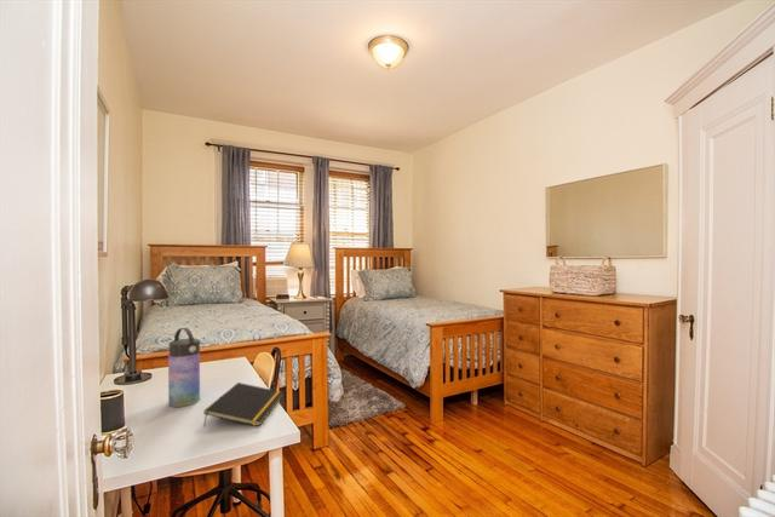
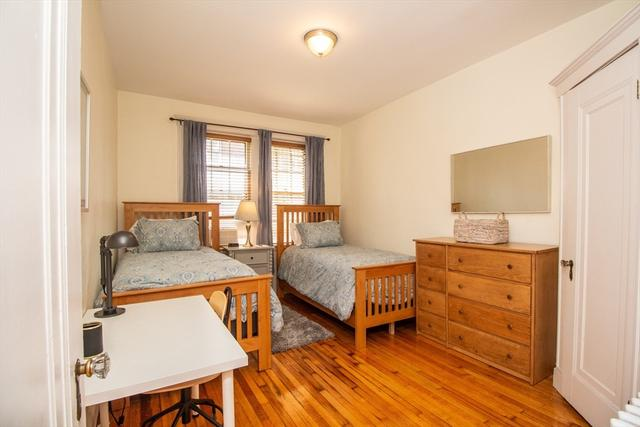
- water bottle [167,327,201,408]
- notepad [202,381,285,427]
